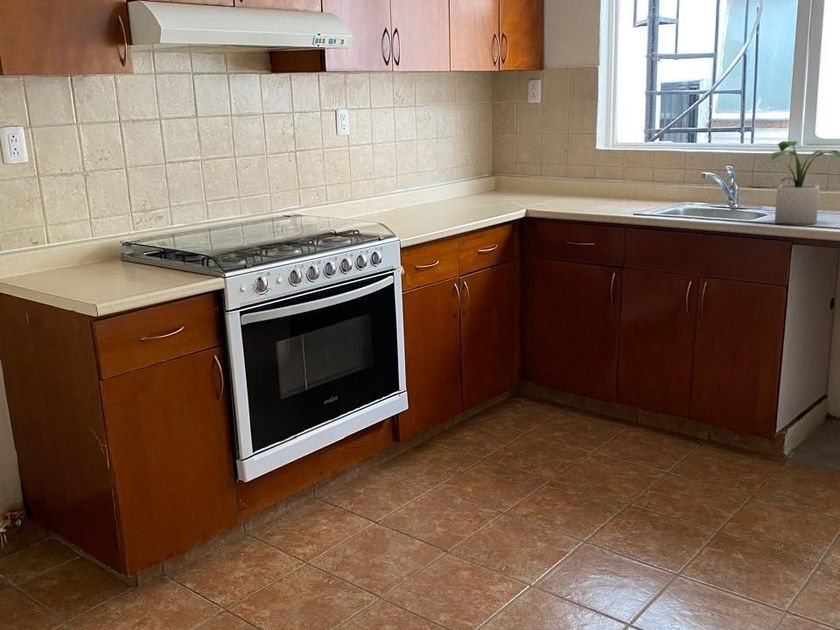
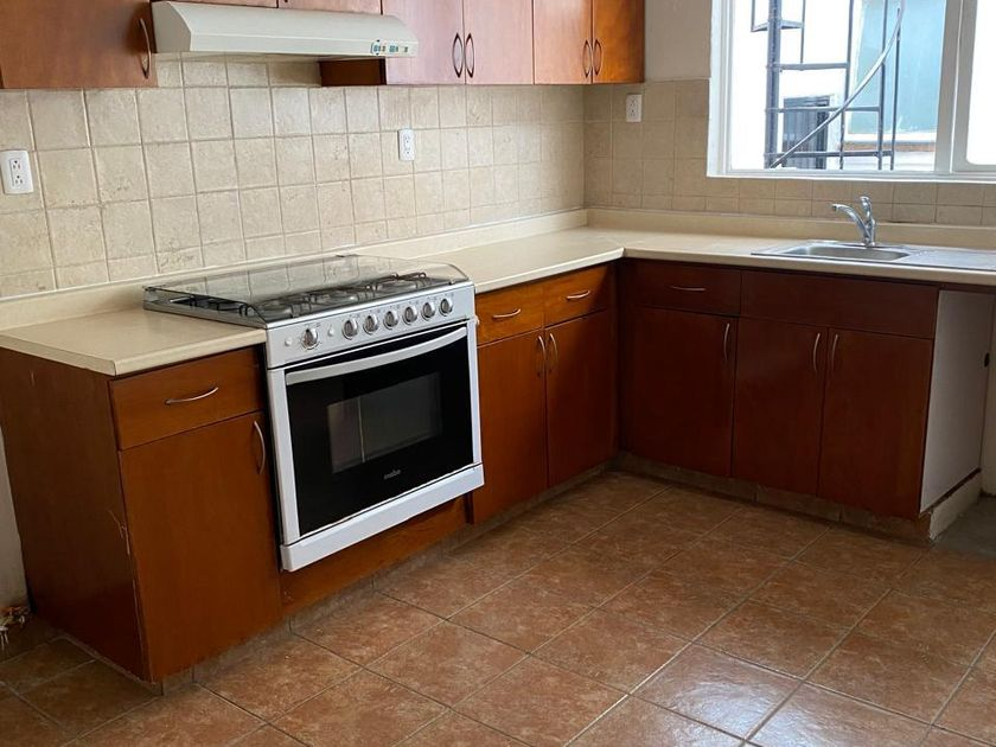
- potted plant [759,140,840,225]
